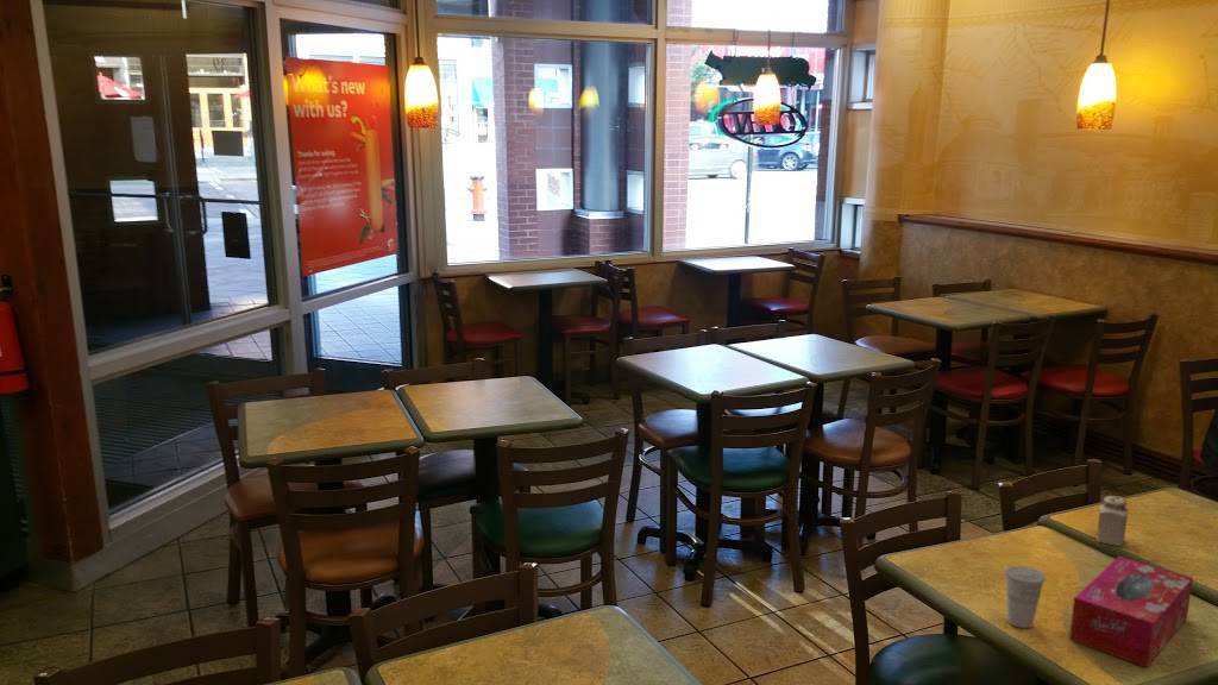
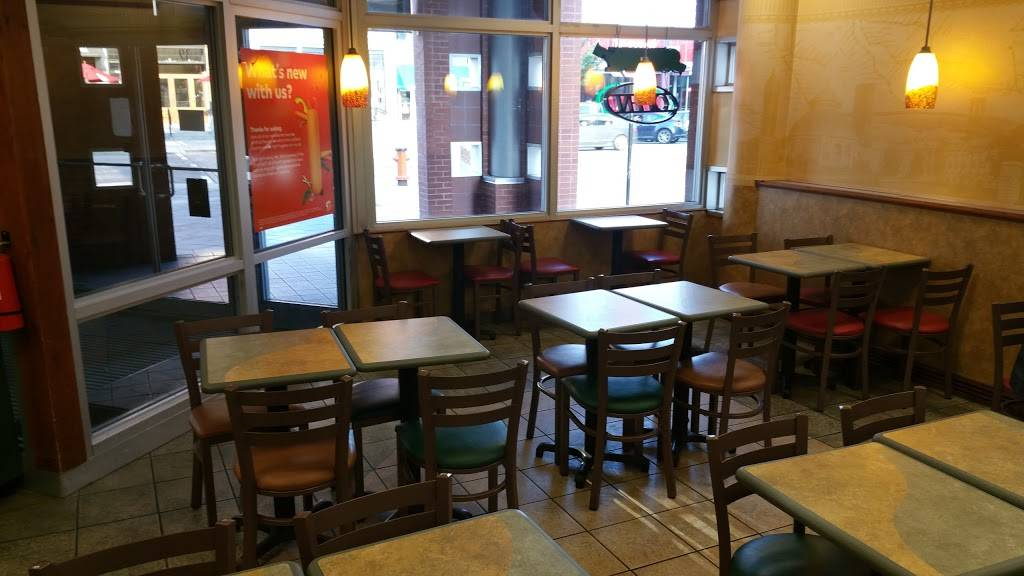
- salt shaker [1095,495,1129,548]
- tissue box [1068,555,1194,668]
- cup [1003,565,1047,629]
